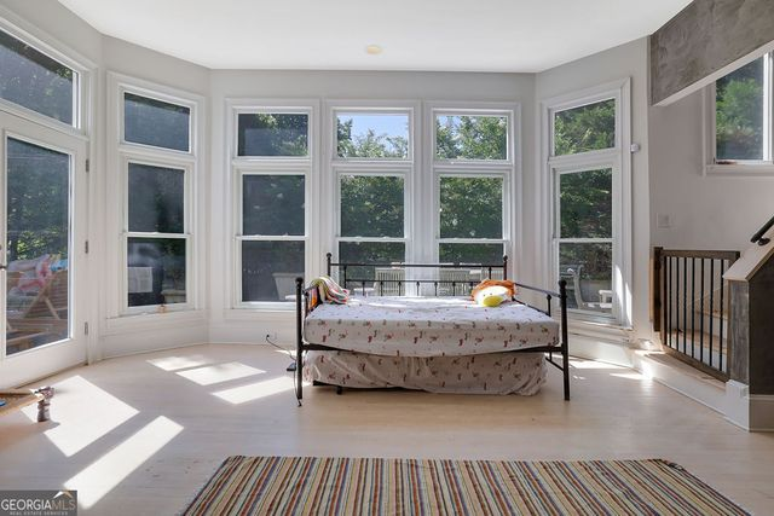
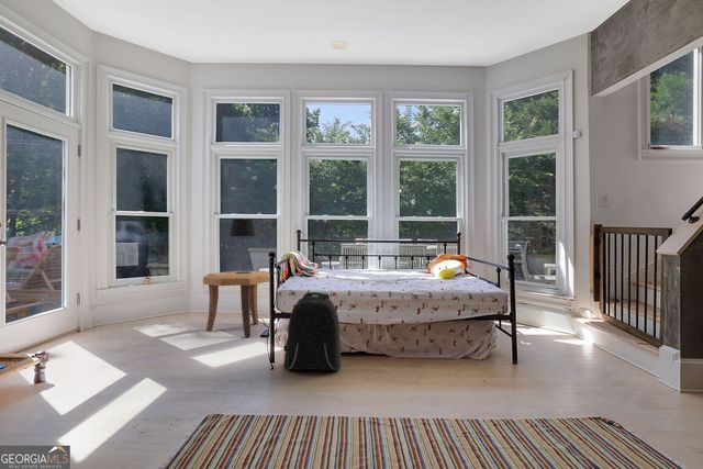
+ side table [202,270,270,338]
+ backpack [282,291,342,371]
+ table lamp [228,217,257,273]
